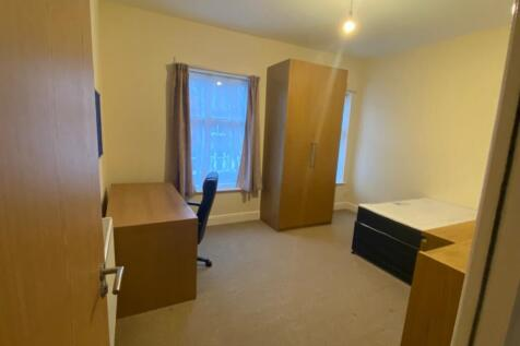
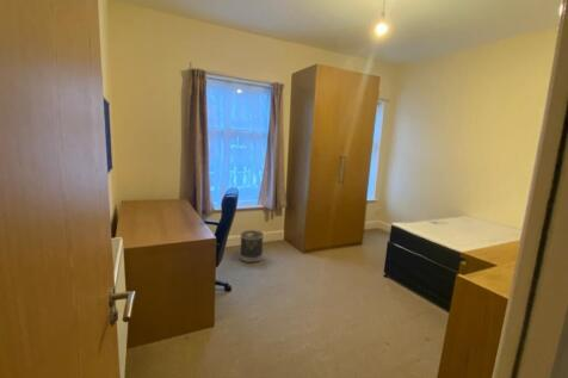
+ wastebasket [239,229,265,264]
